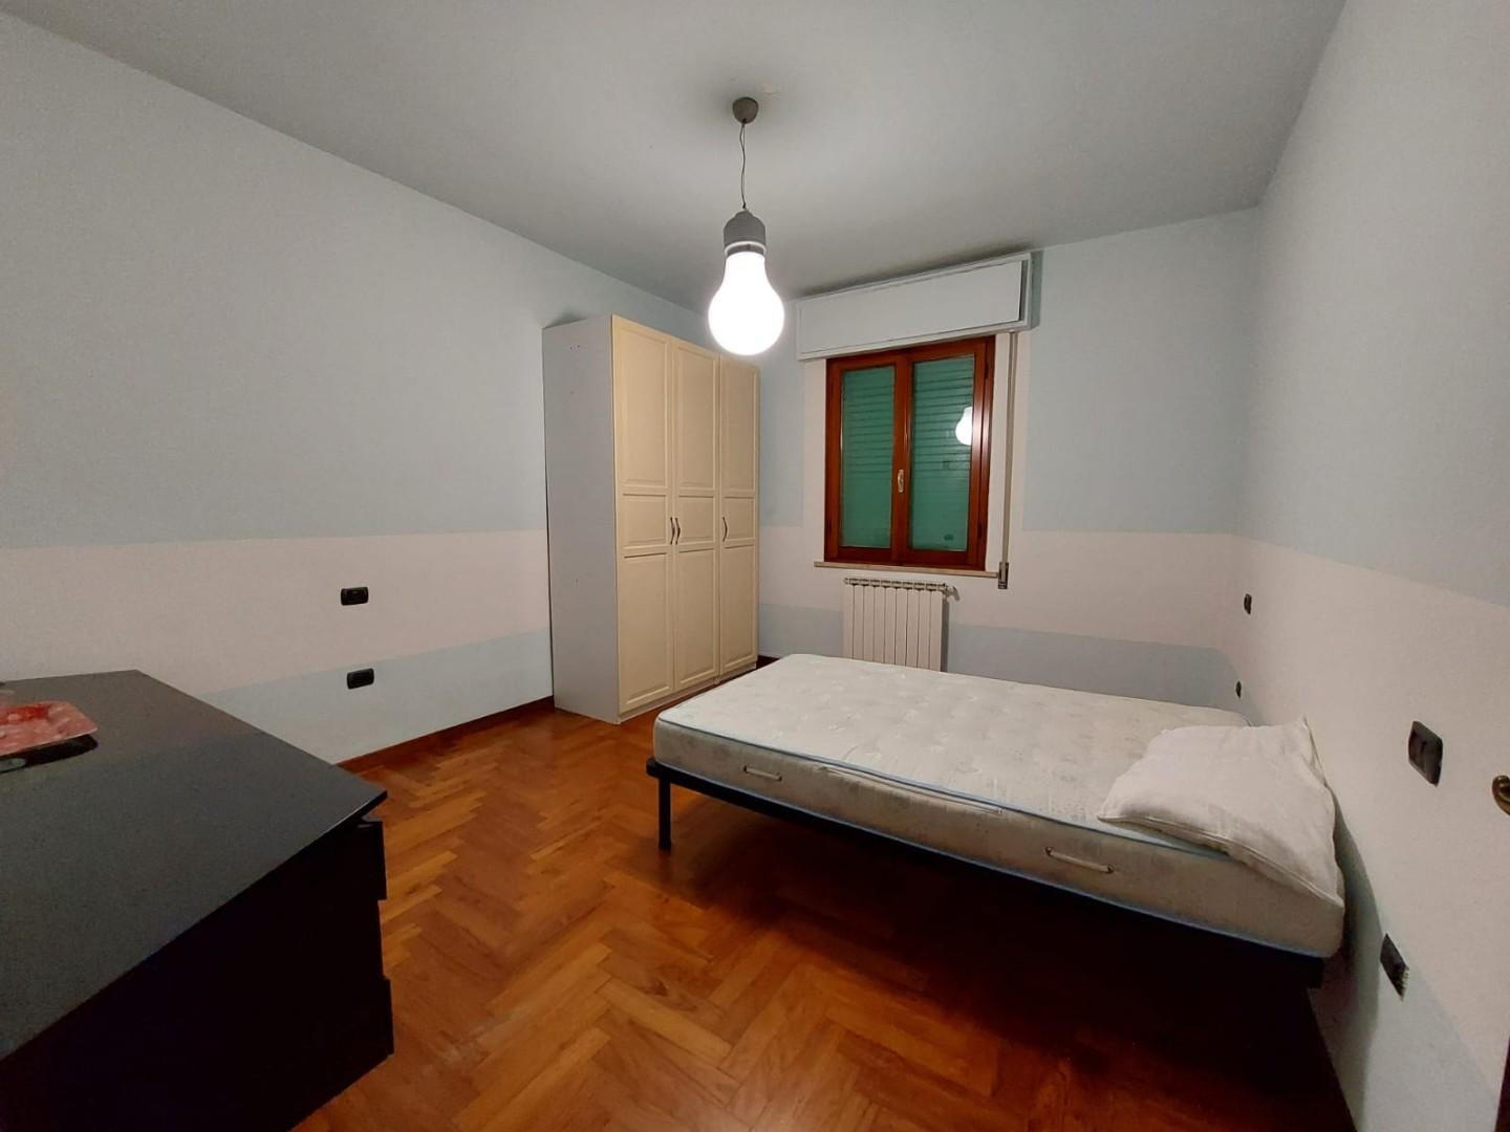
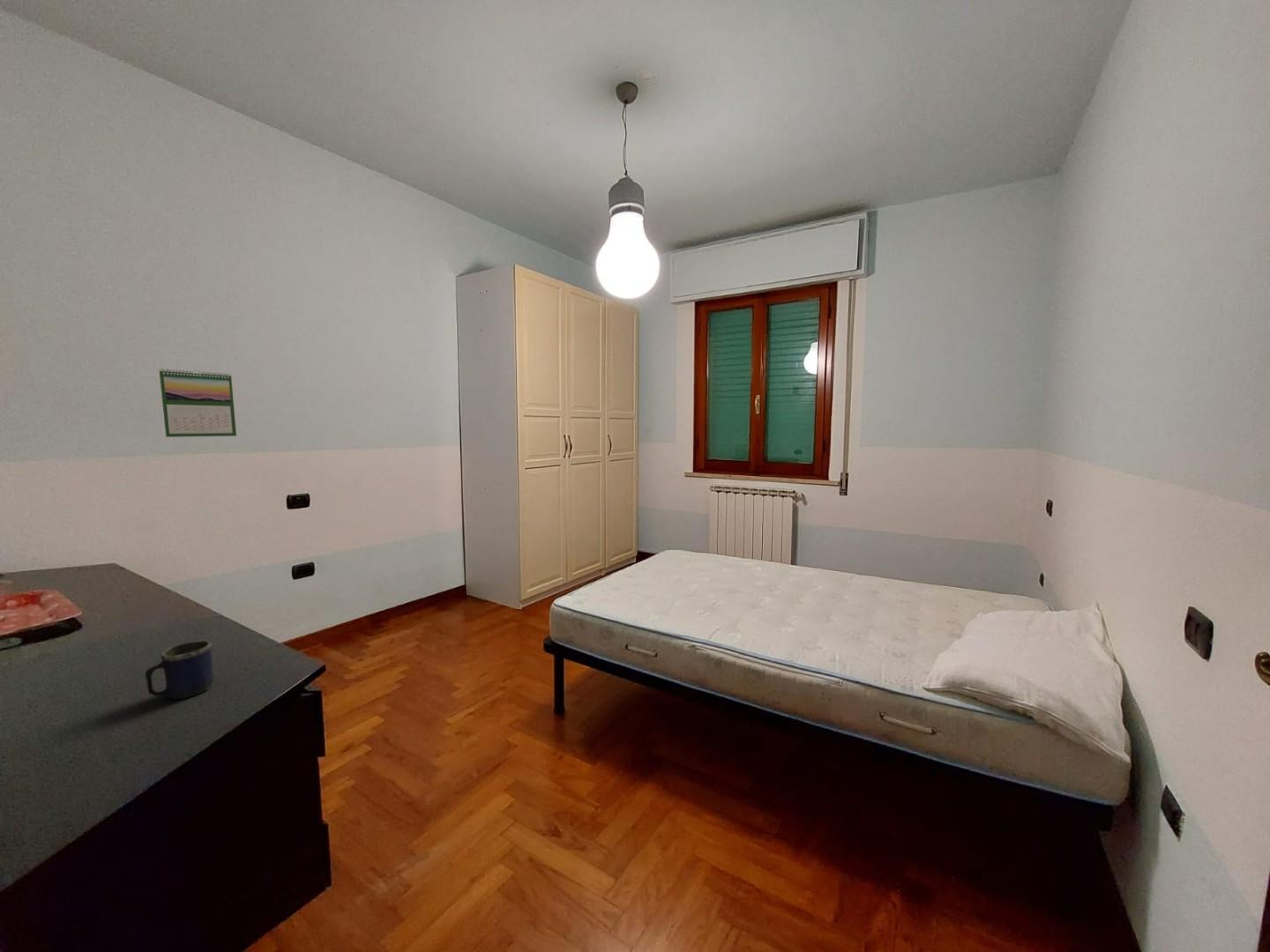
+ mug [145,640,215,700]
+ calendar [159,368,237,438]
